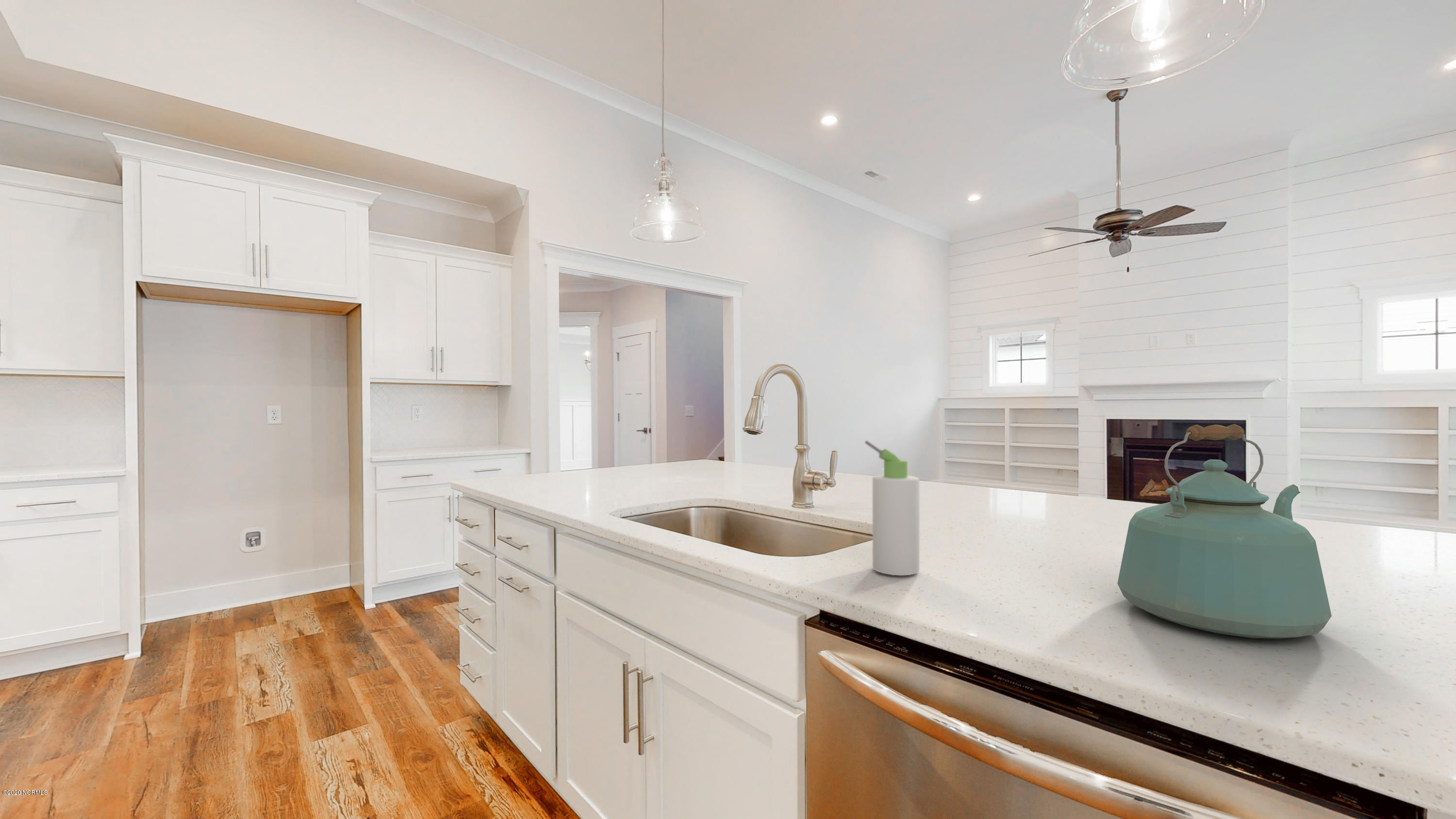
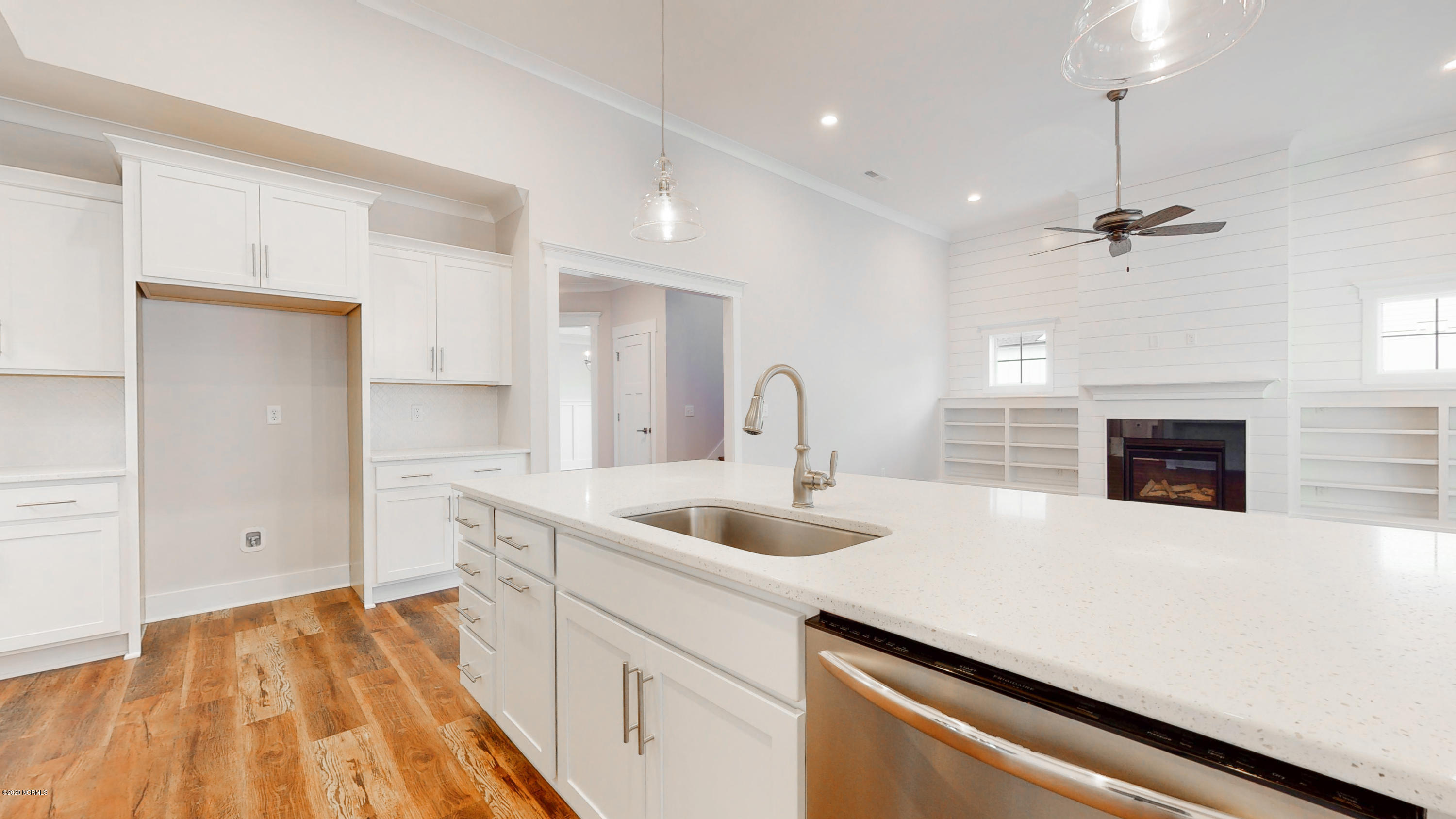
- bottle [864,440,920,576]
- kettle [1117,424,1332,639]
